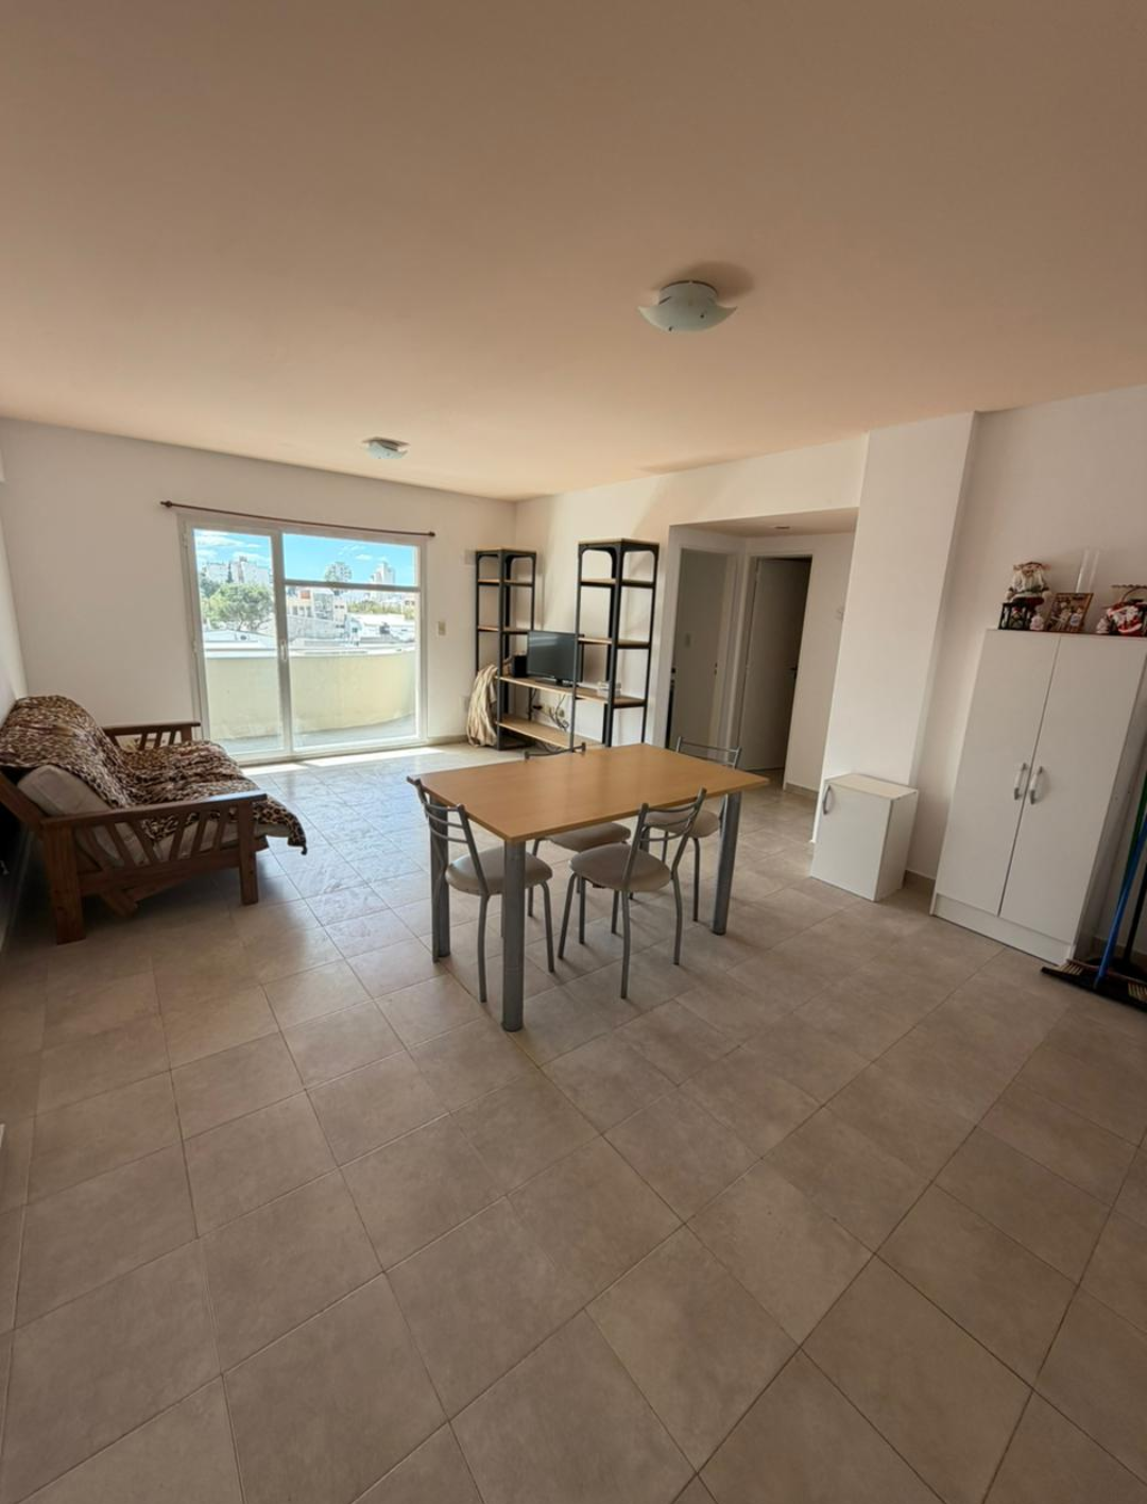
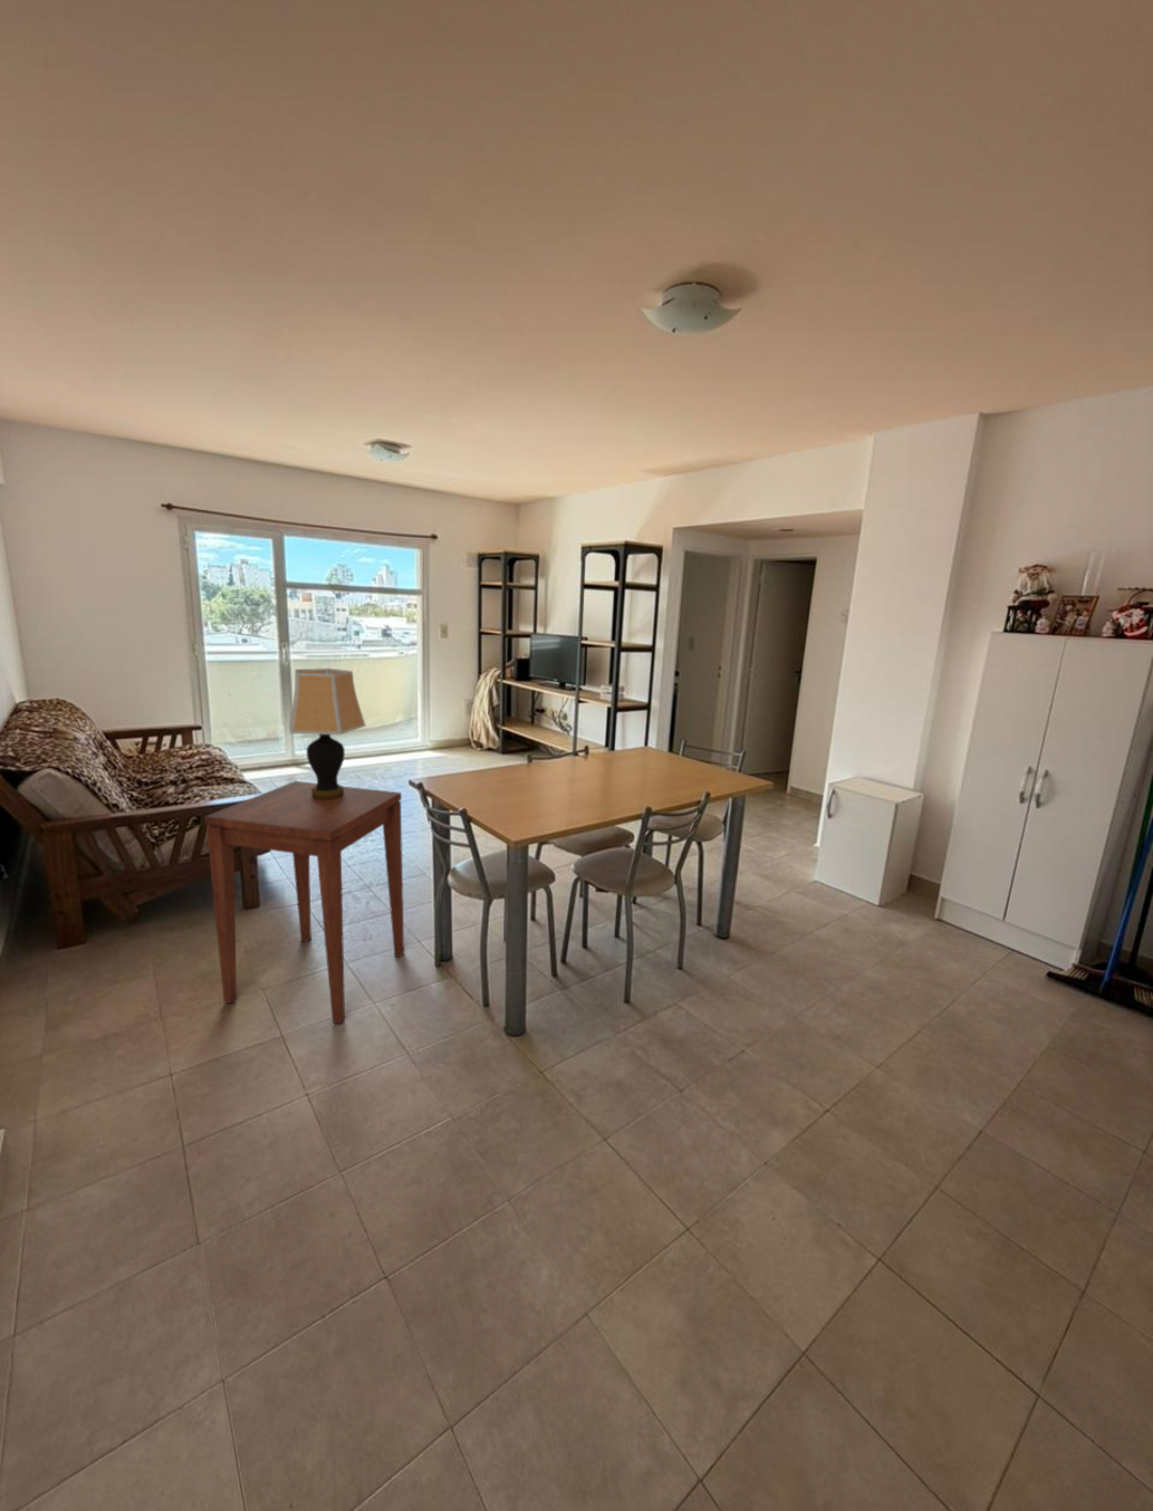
+ table lamp [288,667,367,799]
+ side table [203,780,406,1025]
